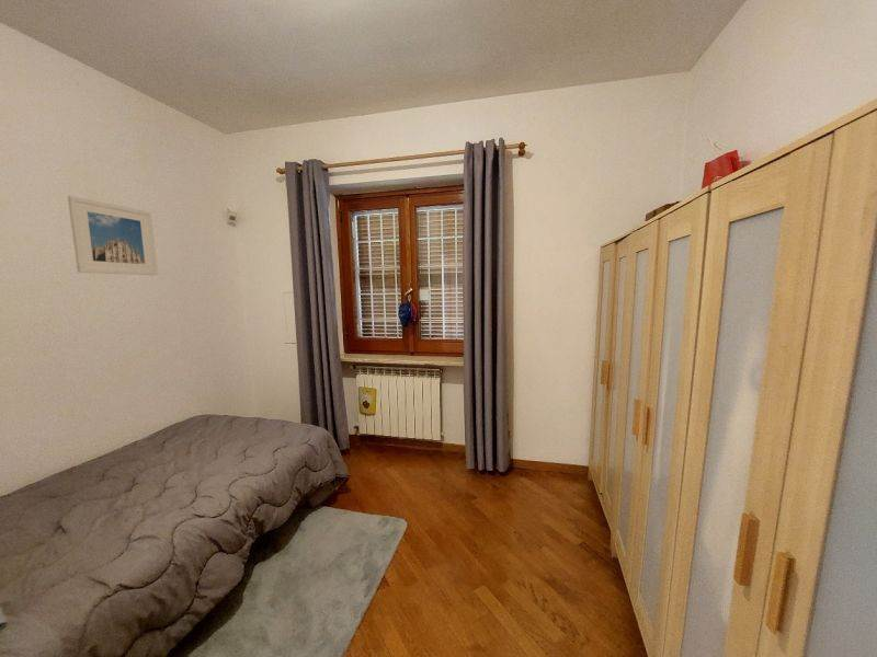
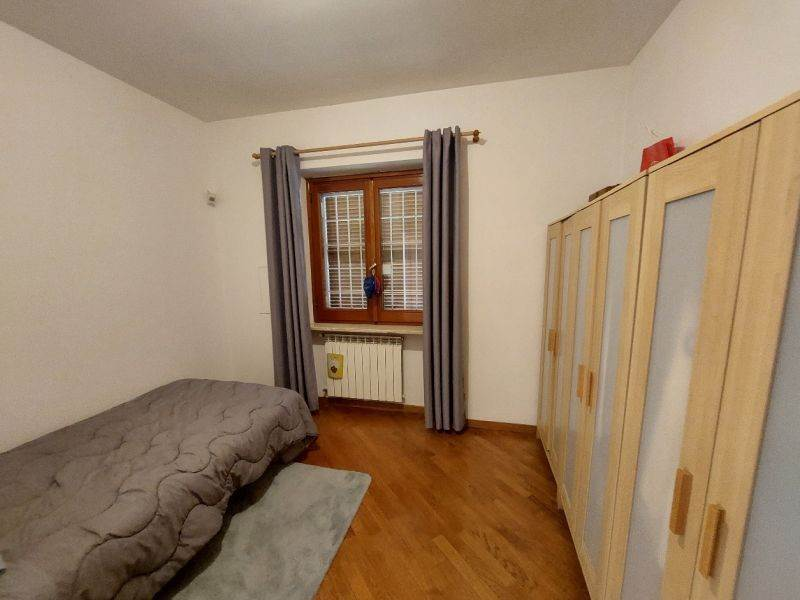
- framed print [67,195,159,276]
